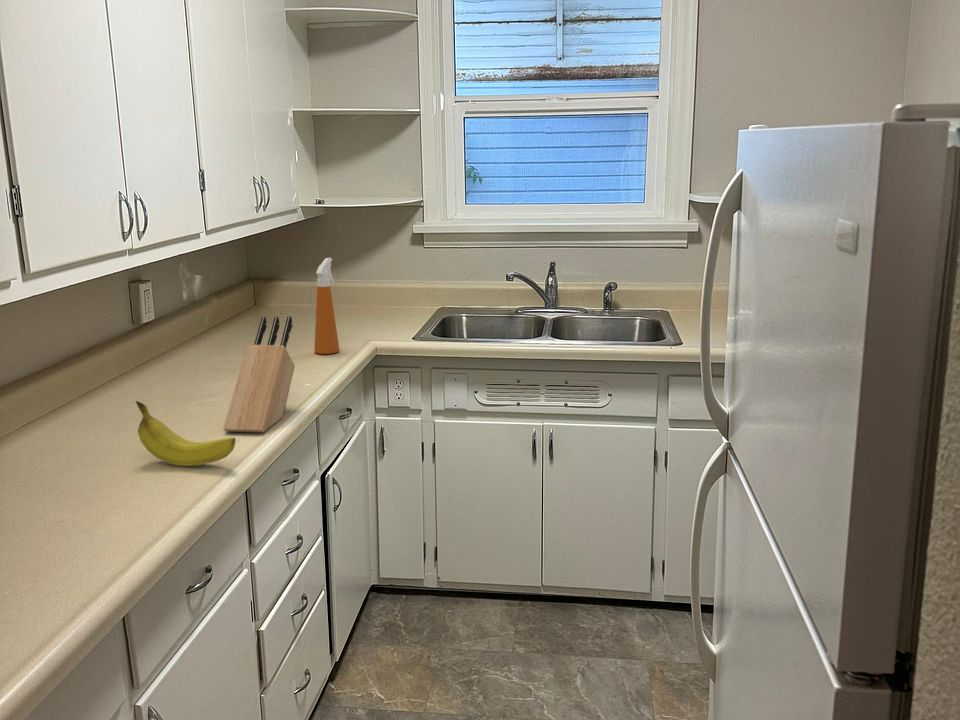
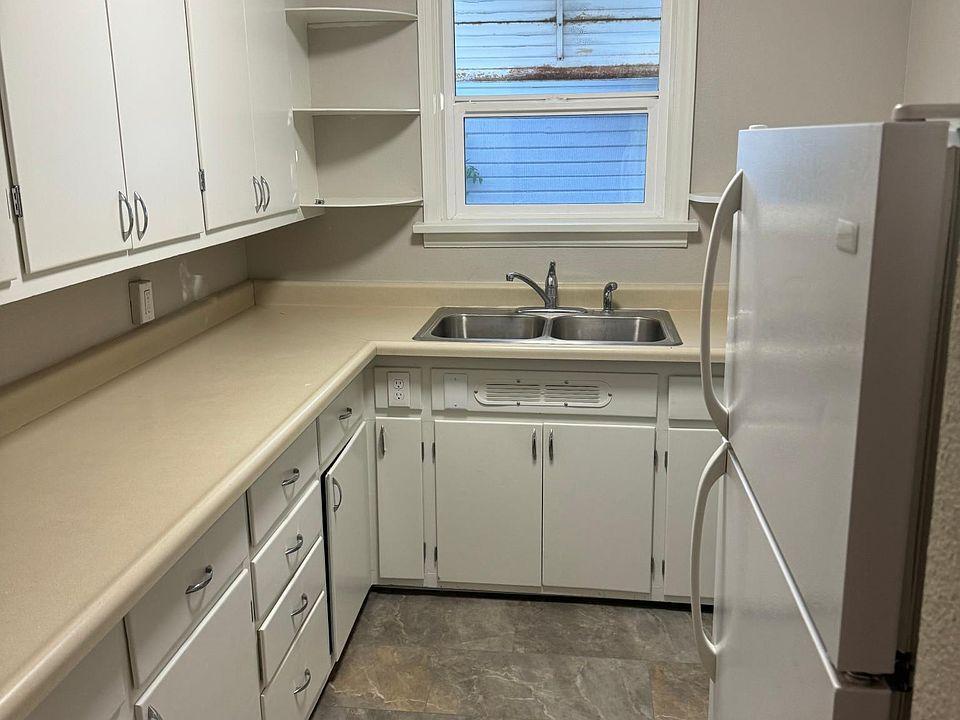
- fruit [135,400,236,467]
- spray bottle [313,257,340,355]
- knife block [222,315,296,434]
